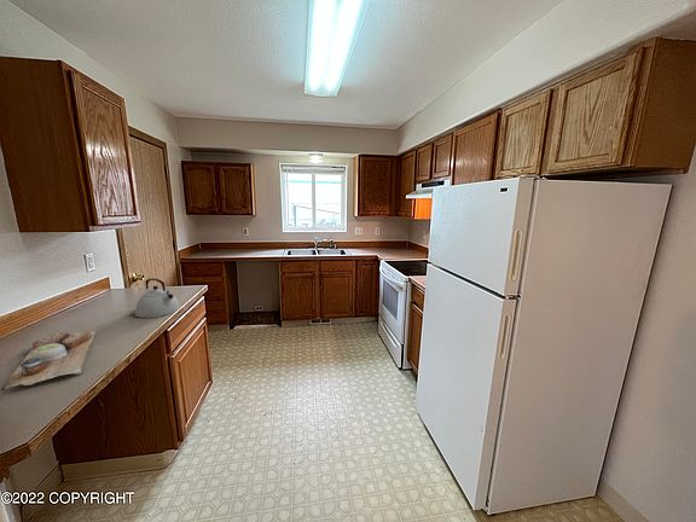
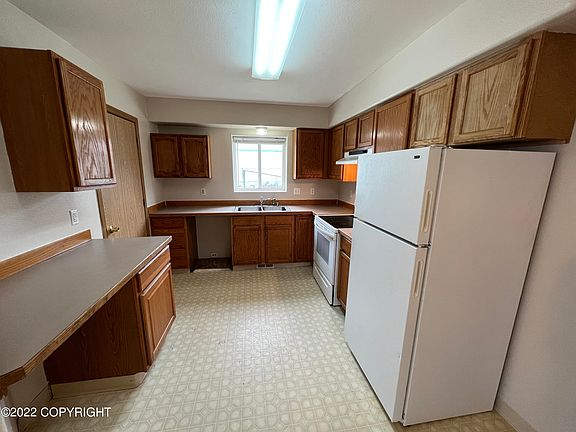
- kettle [134,278,181,319]
- cutting board [0,330,97,393]
